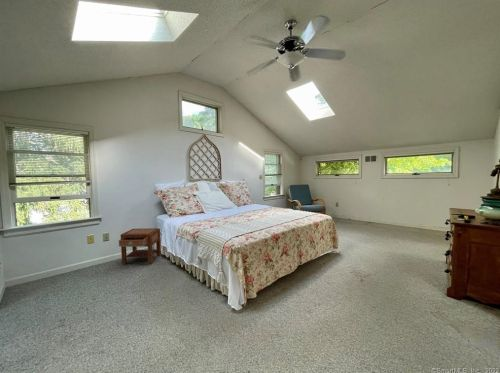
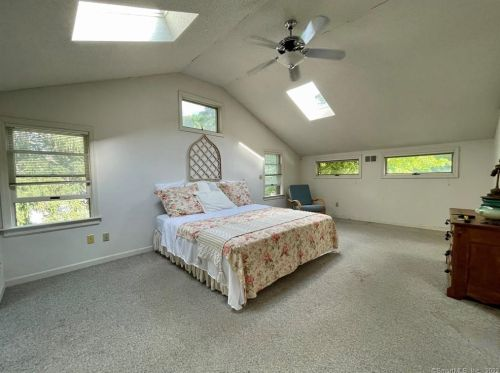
- nightstand [118,227,162,265]
